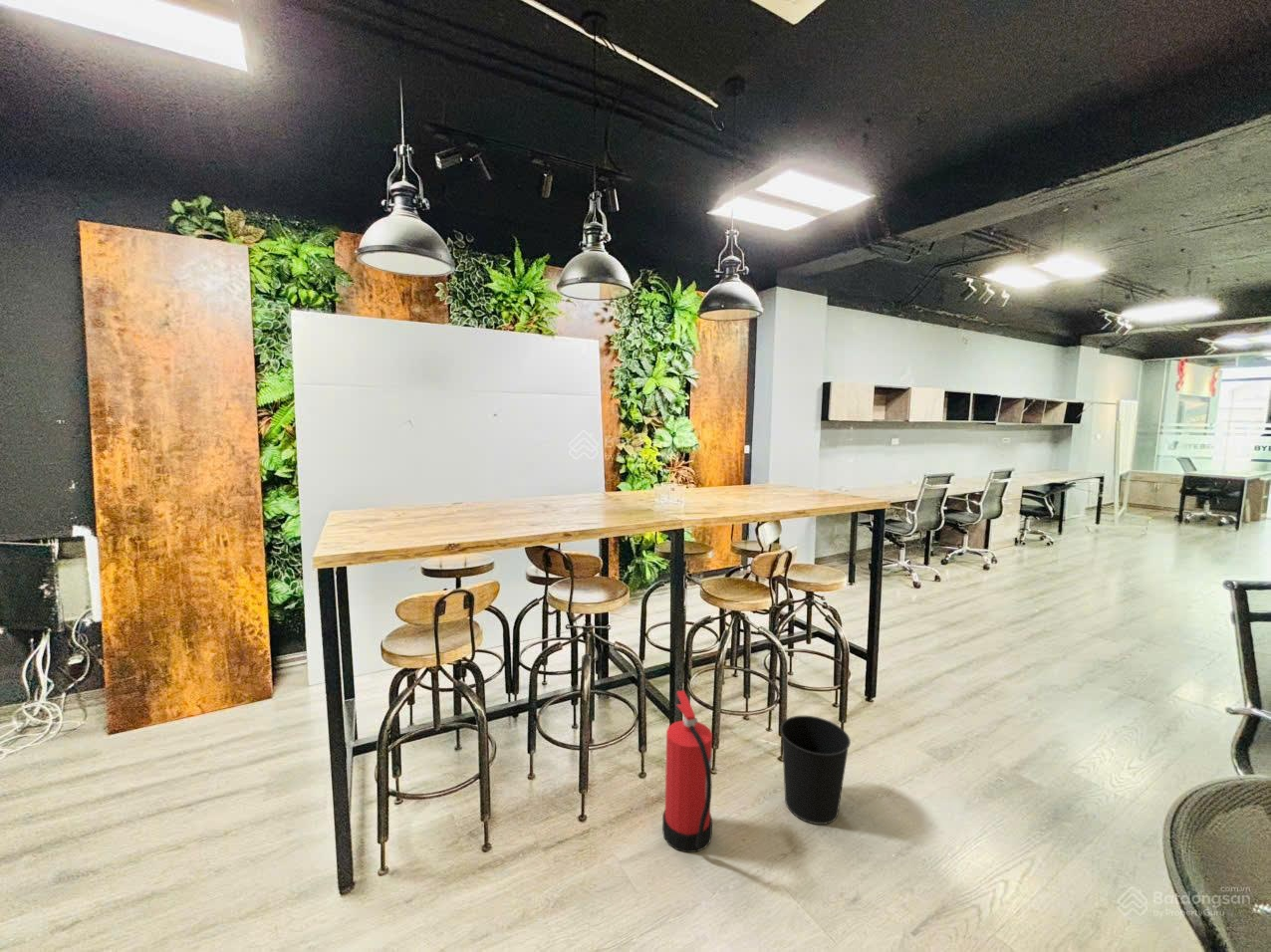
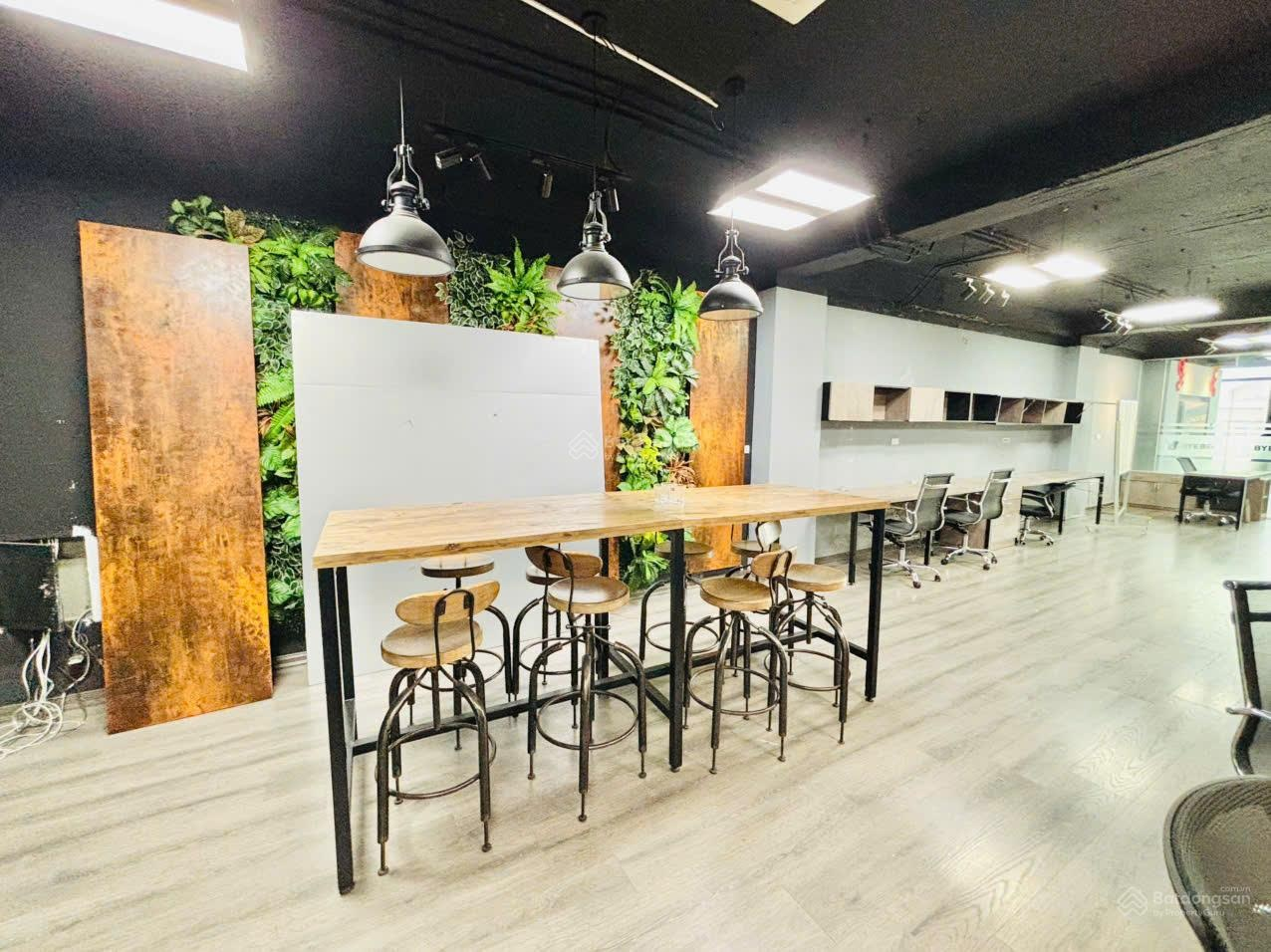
- fire extinguisher [661,689,713,853]
- wastebasket [779,715,852,826]
